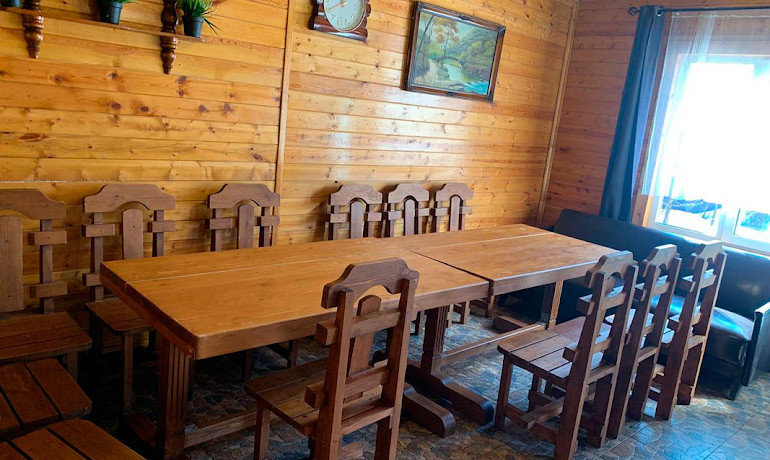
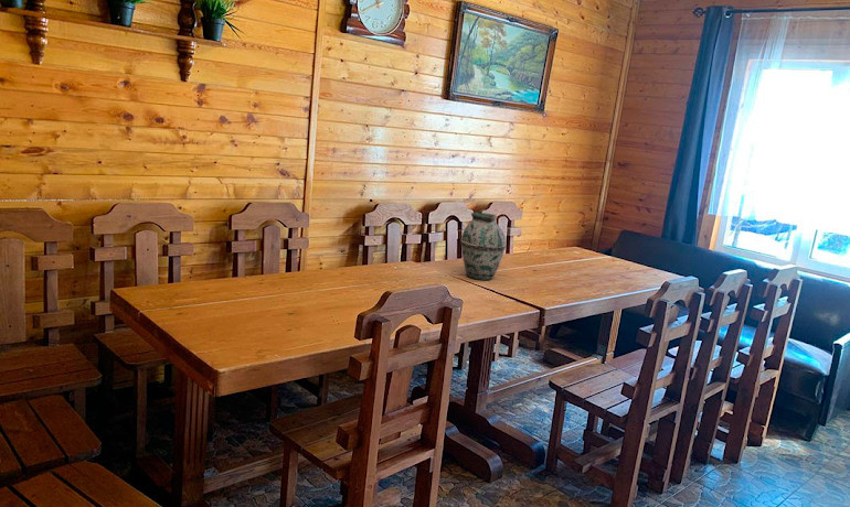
+ vase [459,212,507,281]
